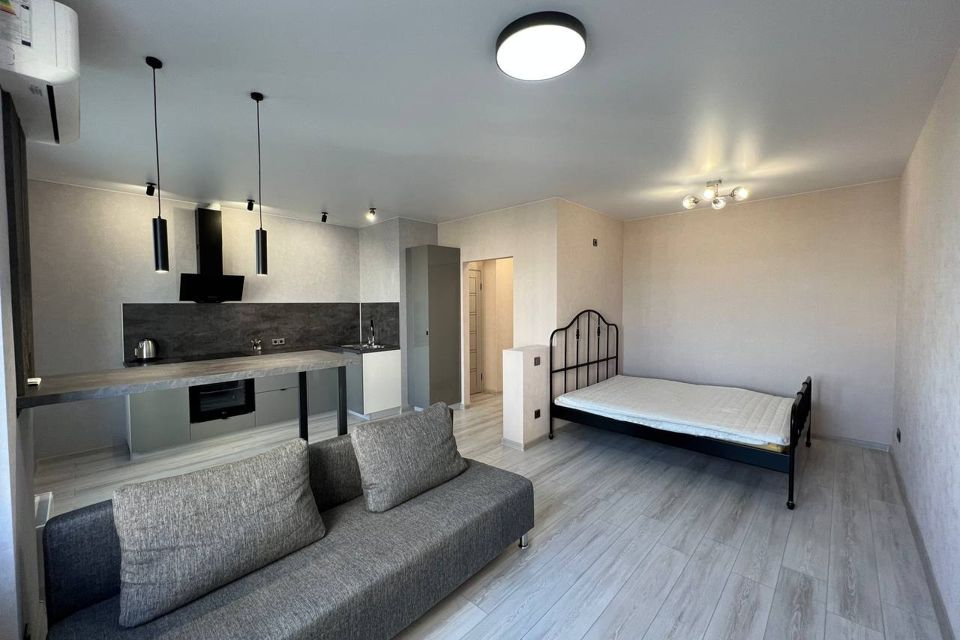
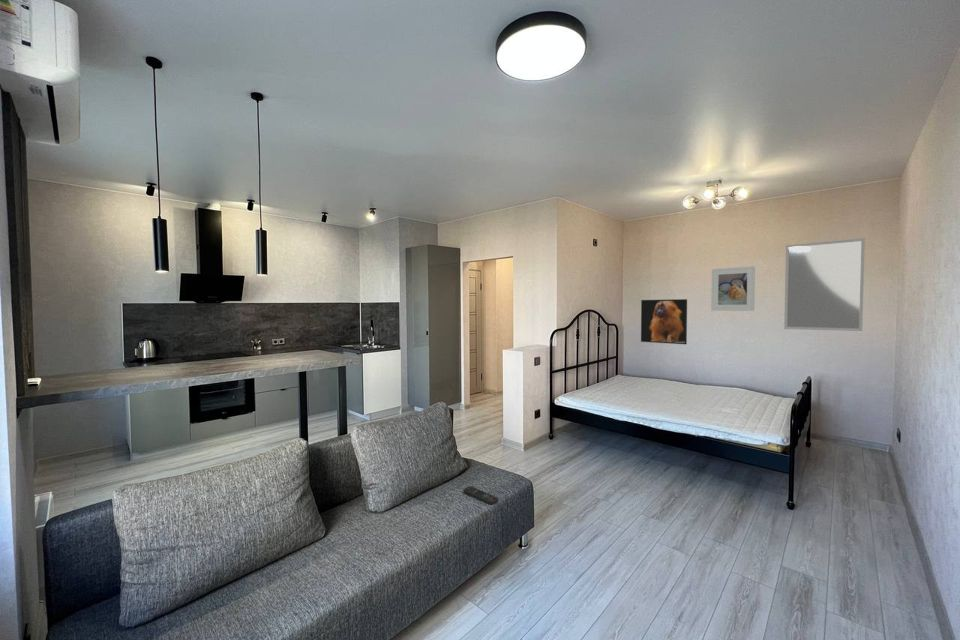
+ home mirror [783,237,866,332]
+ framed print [640,298,688,345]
+ remote control [463,486,499,506]
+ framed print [710,265,756,312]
